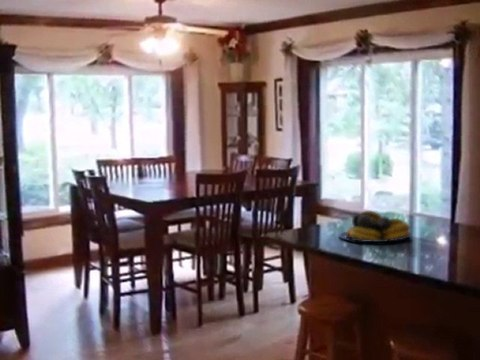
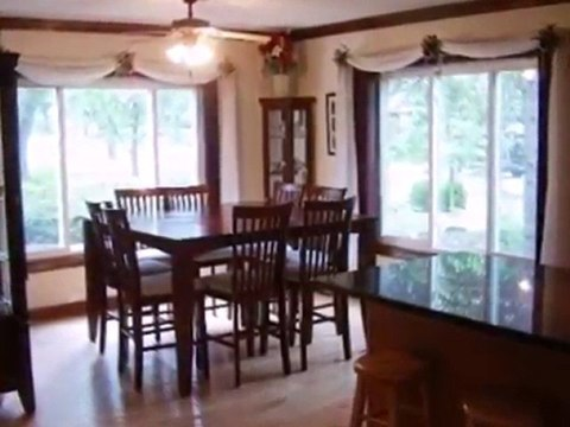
- fruit bowl [337,210,412,243]
